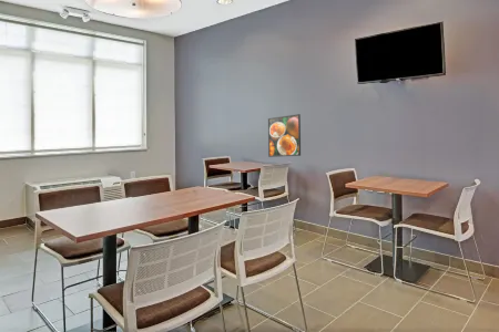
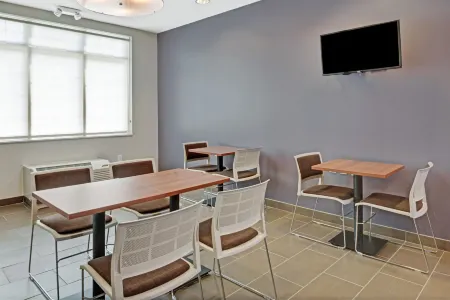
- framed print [267,113,302,158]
